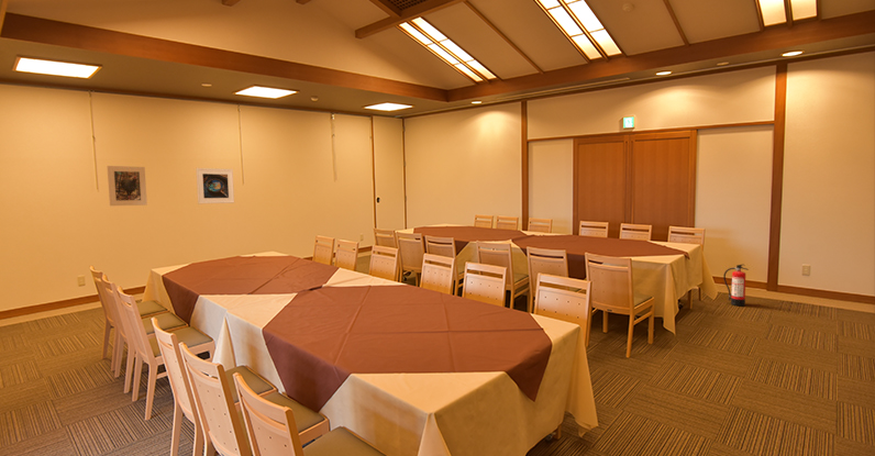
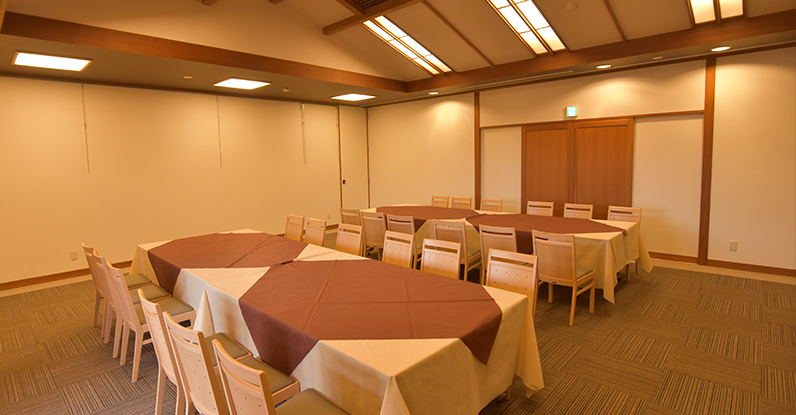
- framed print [195,167,235,204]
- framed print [107,165,148,207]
- fire extinguisher [722,264,750,307]
